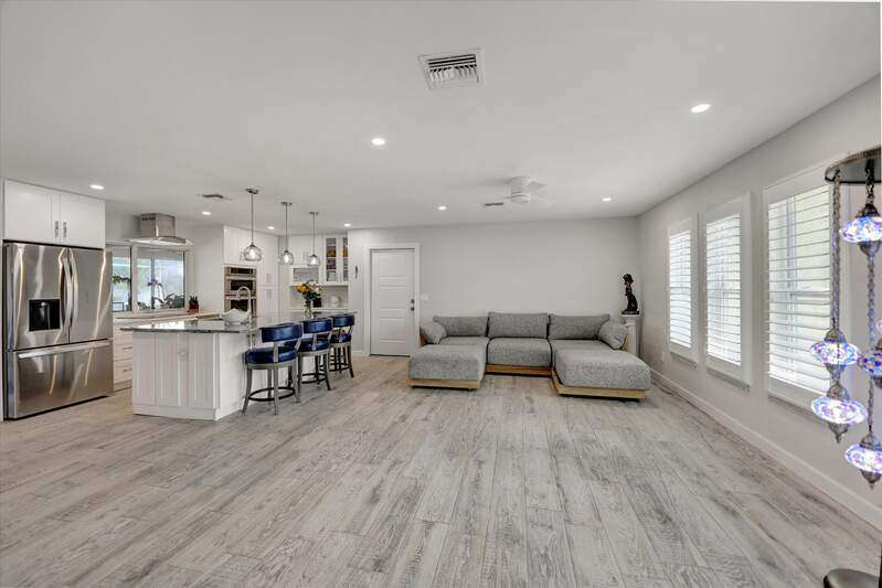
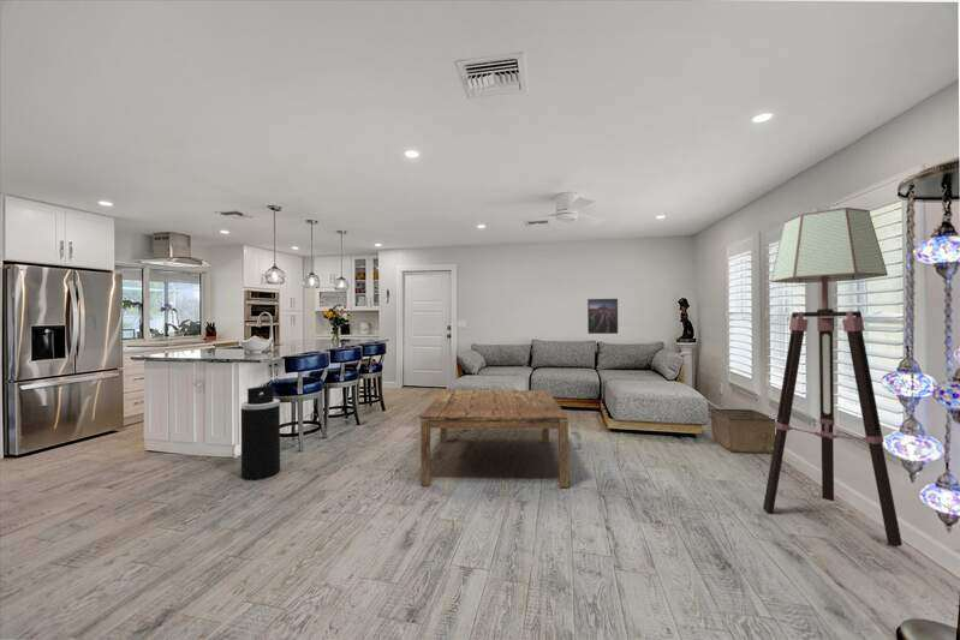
+ floor lamp [762,207,904,548]
+ storage bin [709,408,776,454]
+ coffee table [419,389,570,489]
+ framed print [586,298,619,335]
+ trash can [240,384,281,482]
